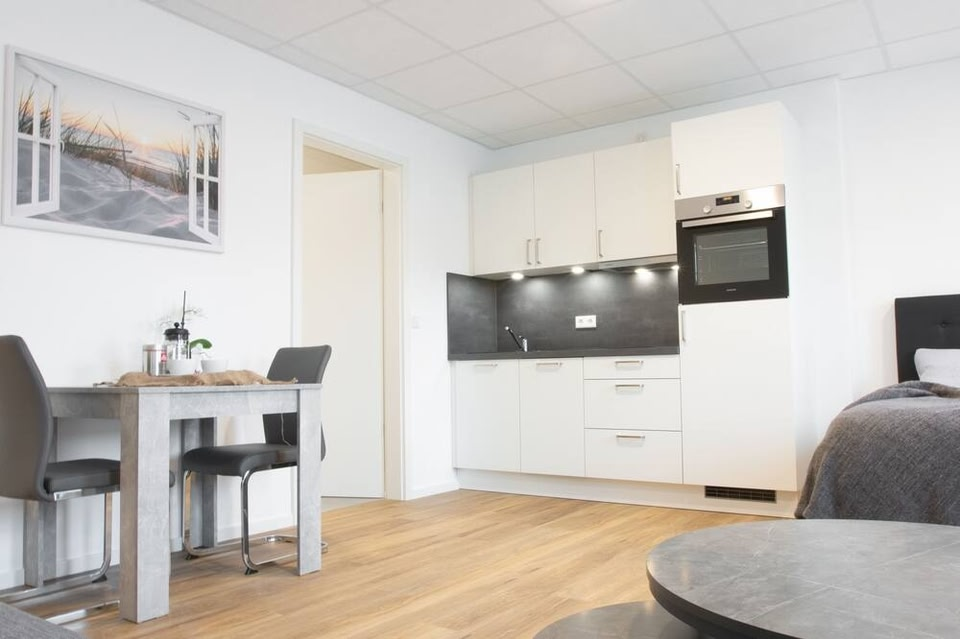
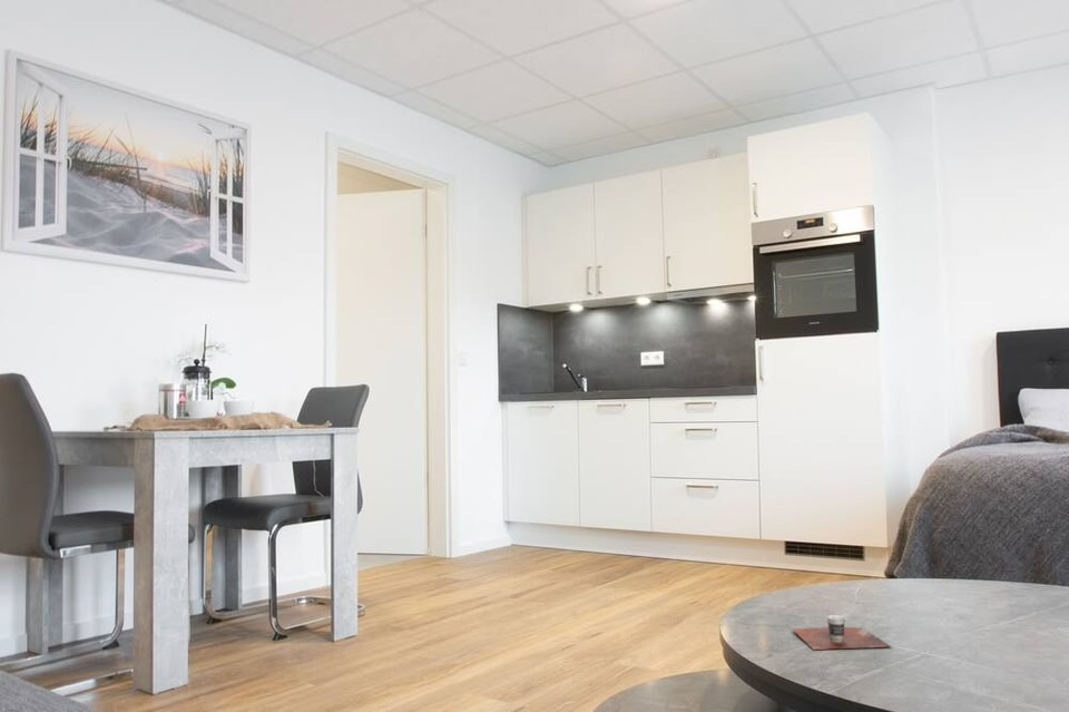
+ cup [792,614,892,651]
